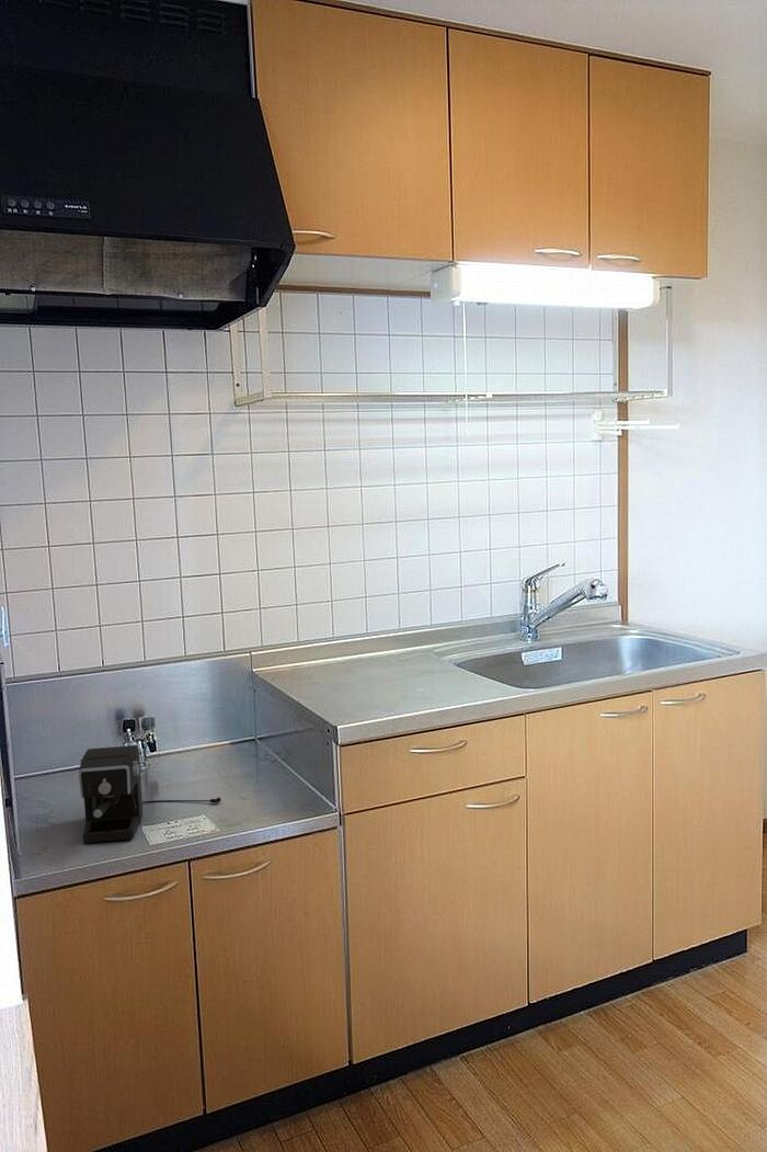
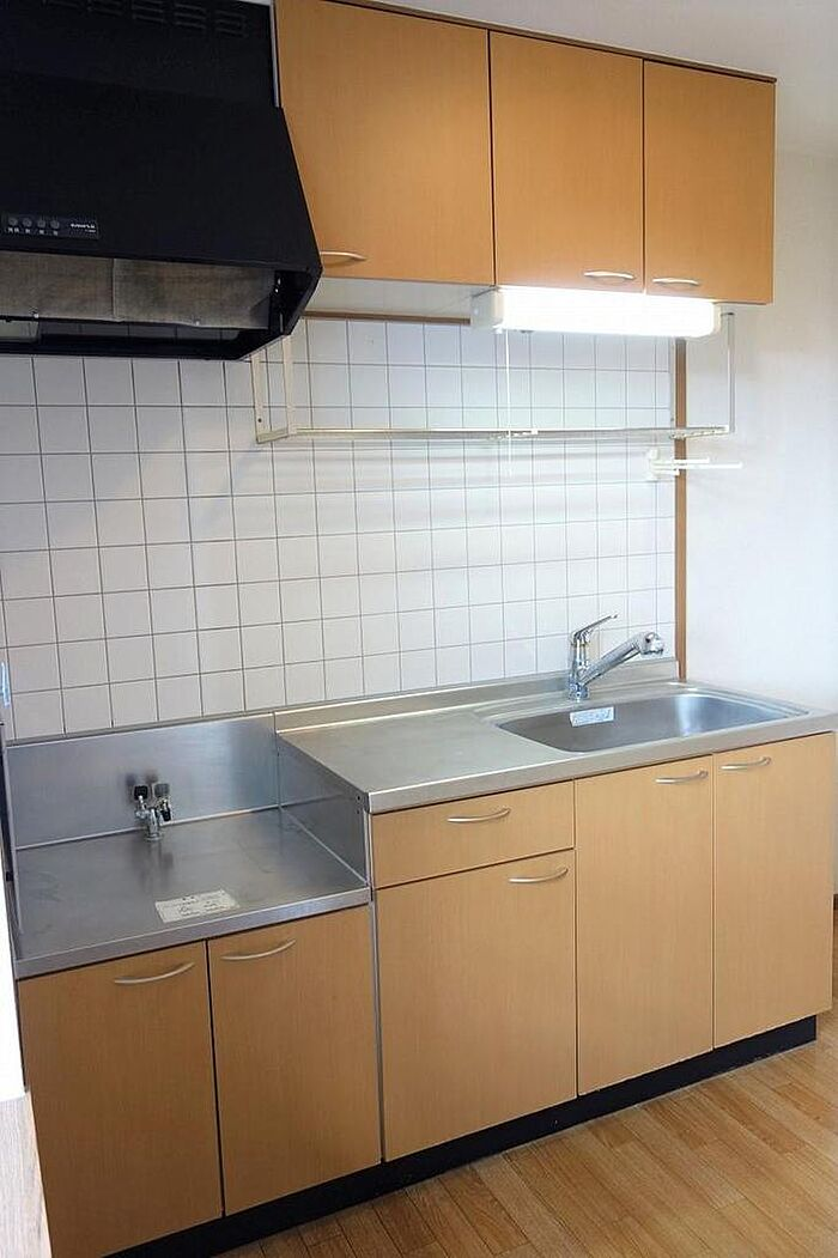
- coffee maker [78,744,222,844]
